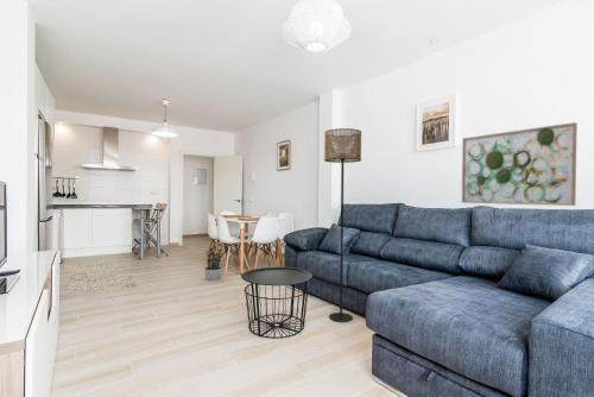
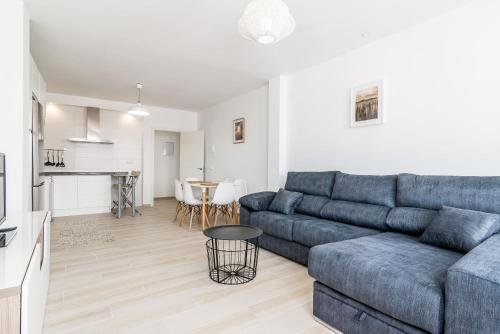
- potted plant [203,245,225,282]
- floor lamp [323,127,362,323]
- wall art [461,121,579,207]
